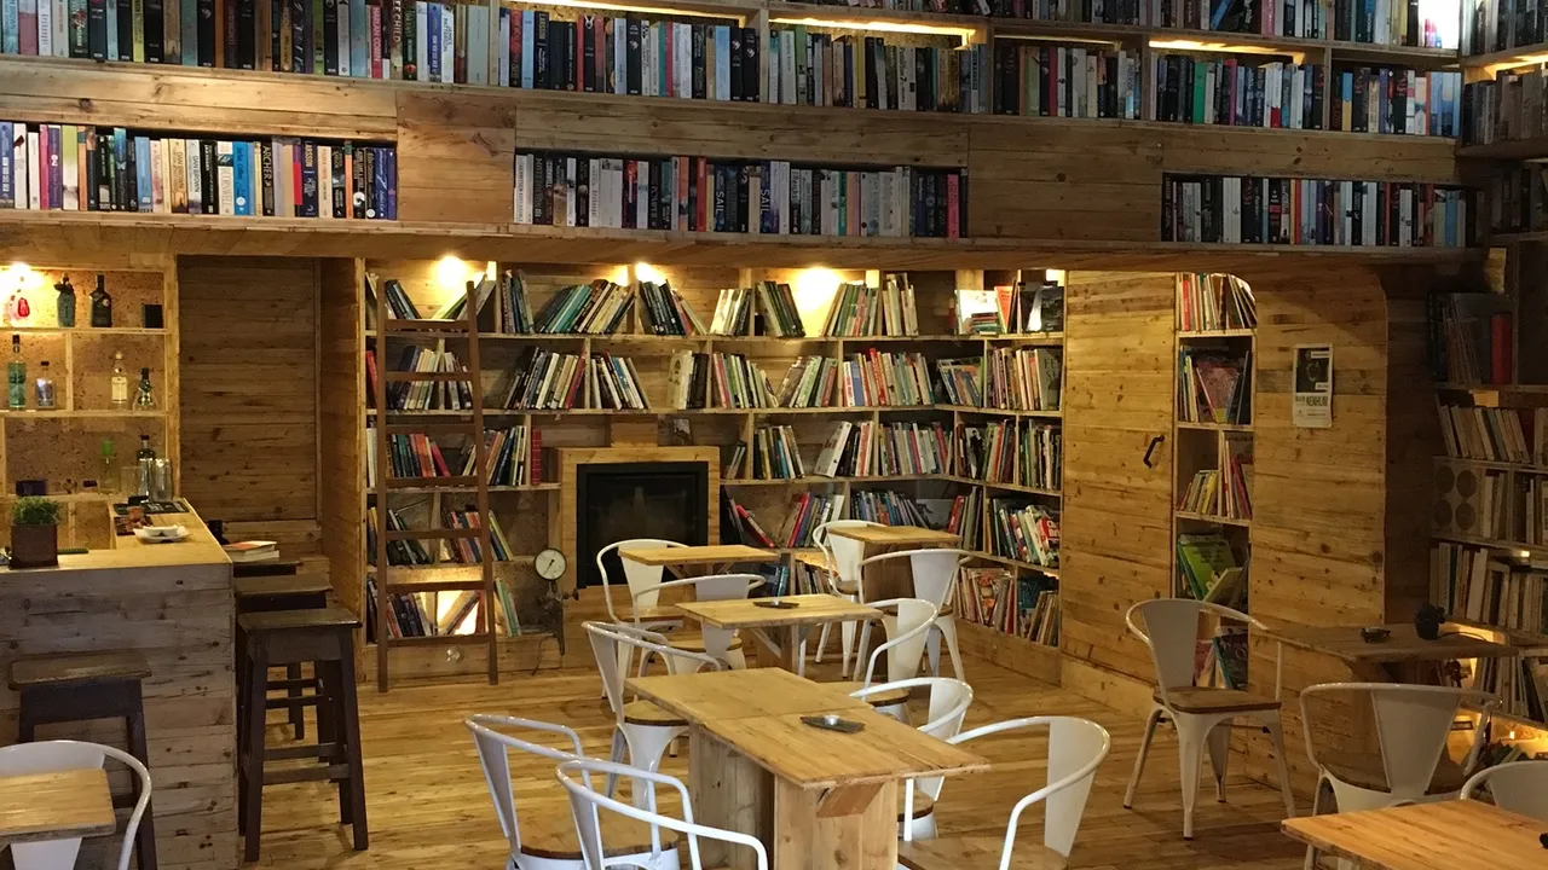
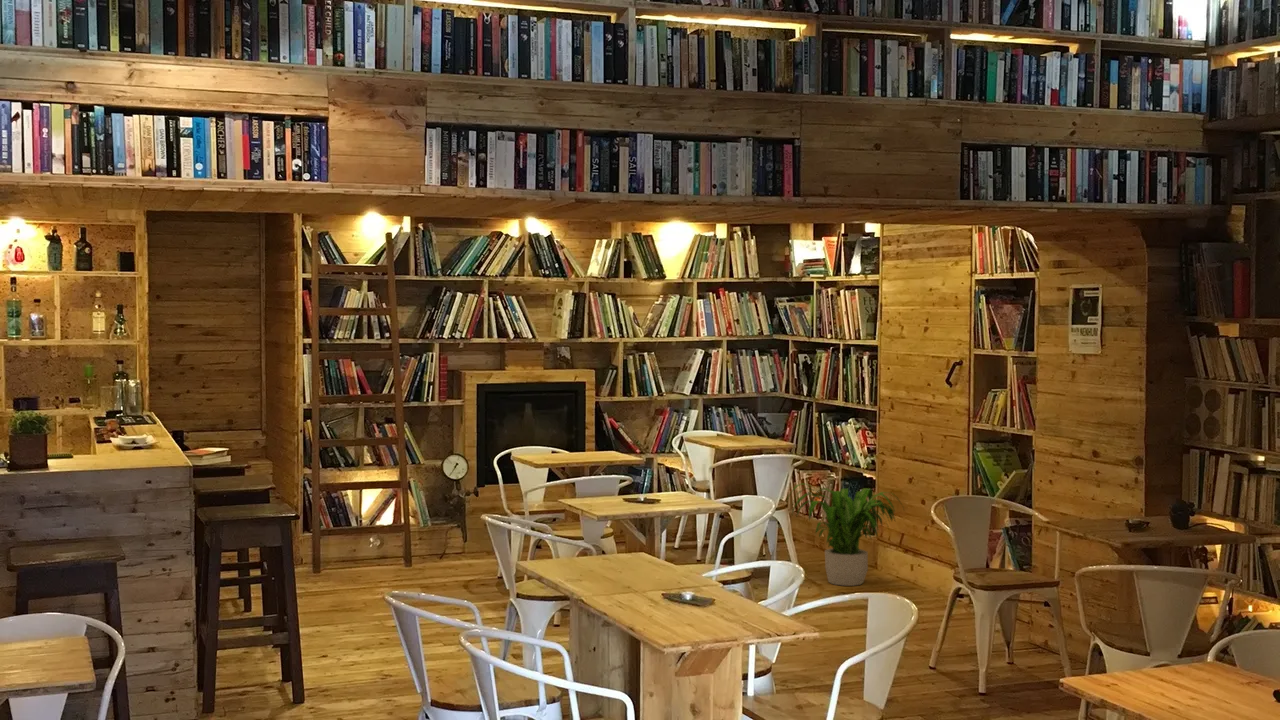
+ potted plant [785,482,905,587]
